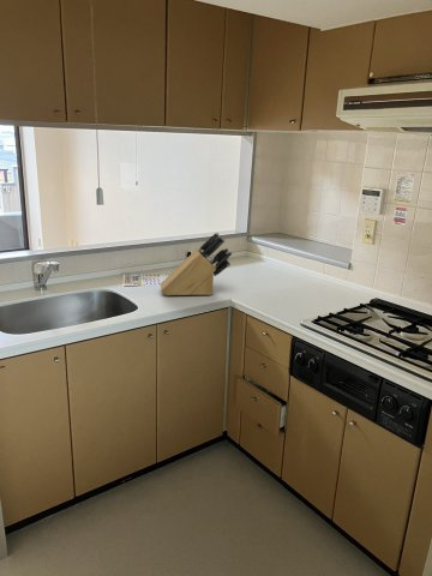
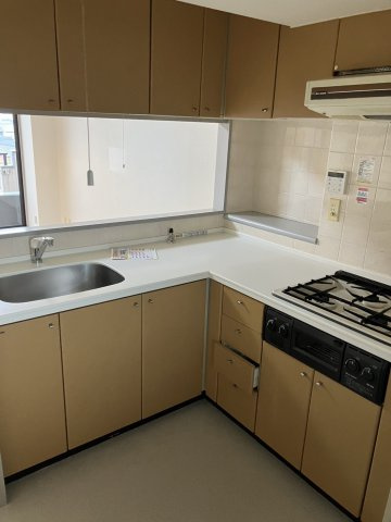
- knife block [160,232,233,296]
